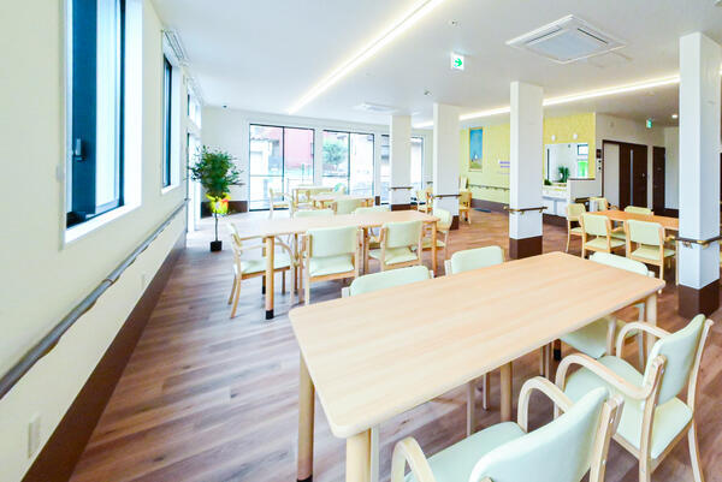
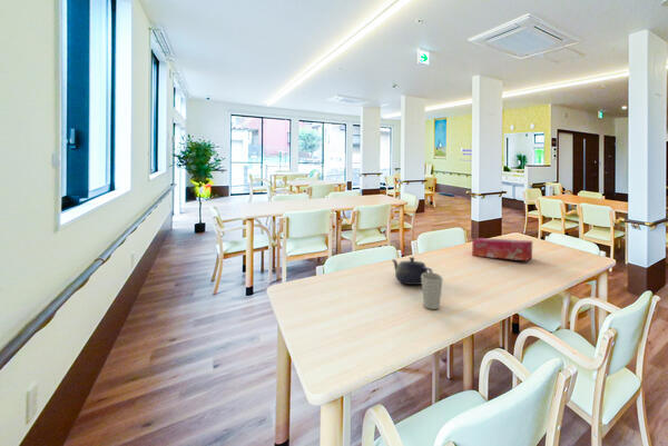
+ teapot [391,256,434,286]
+ cup [421,271,443,310]
+ tissue box [471,237,533,261]
